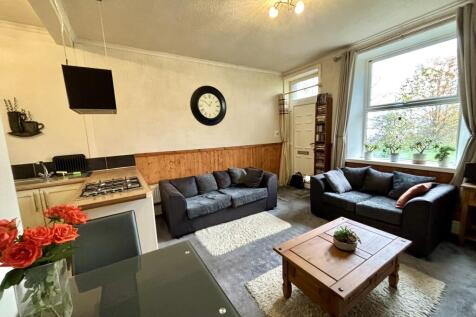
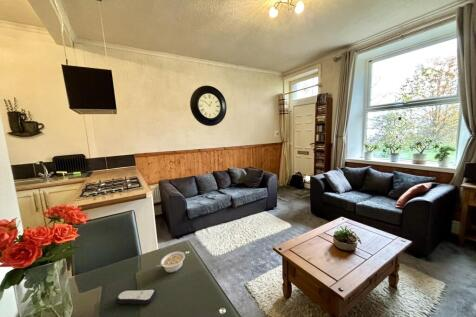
+ remote control [115,288,158,306]
+ legume [155,251,186,274]
